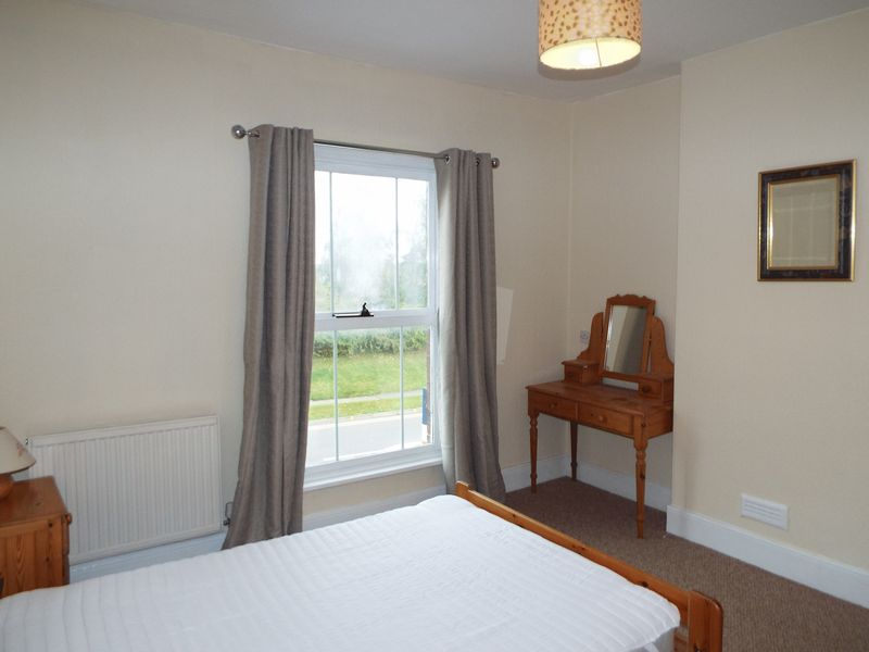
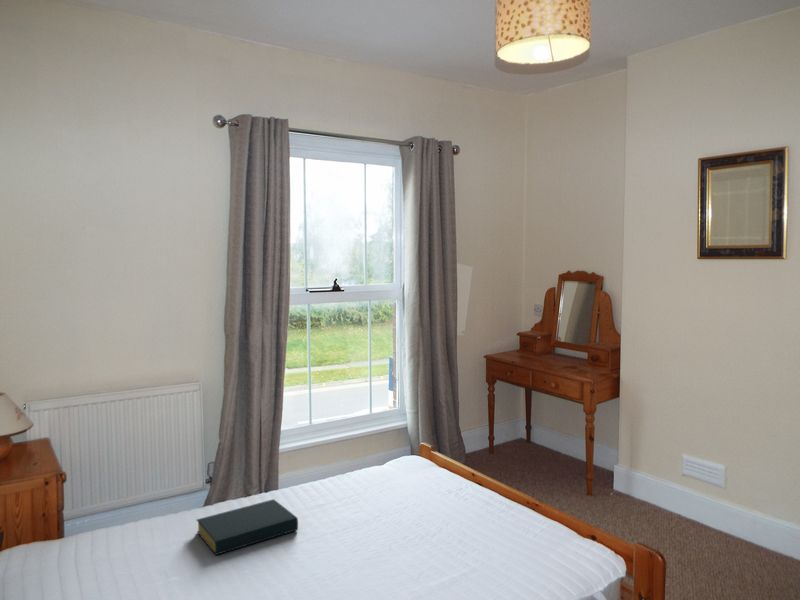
+ hardback book [196,498,299,556]
